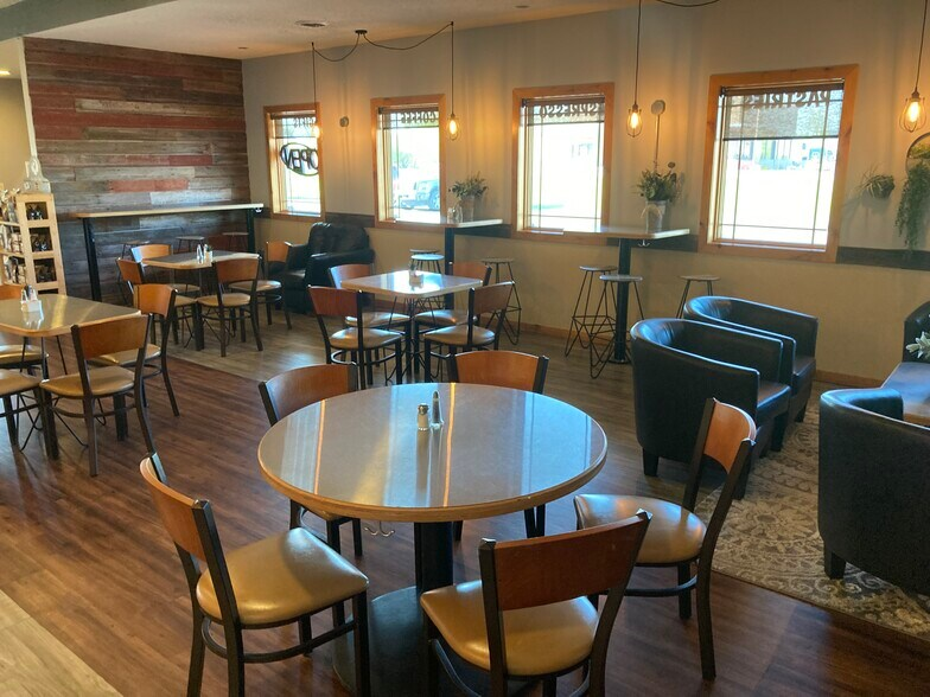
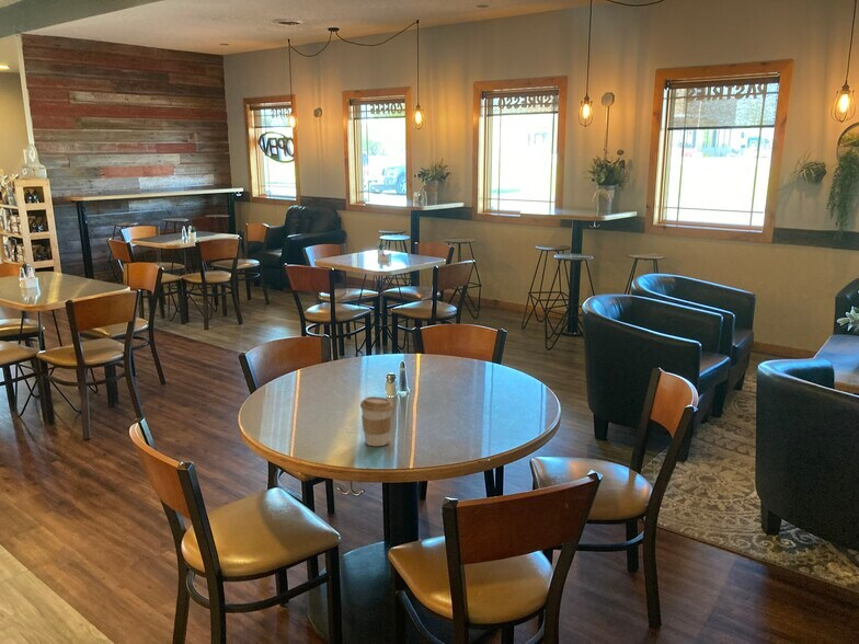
+ coffee cup [359,395,394,447]
